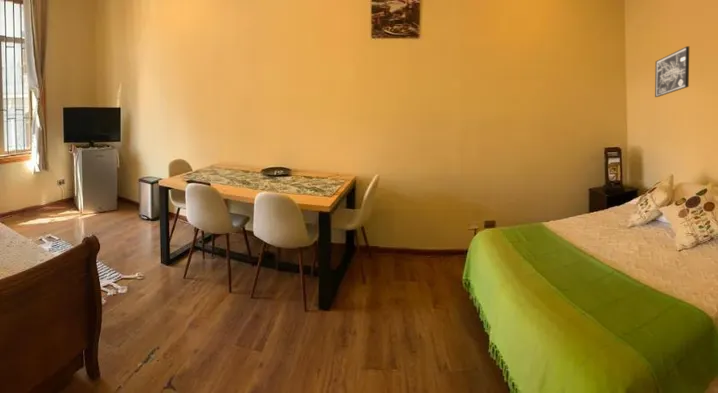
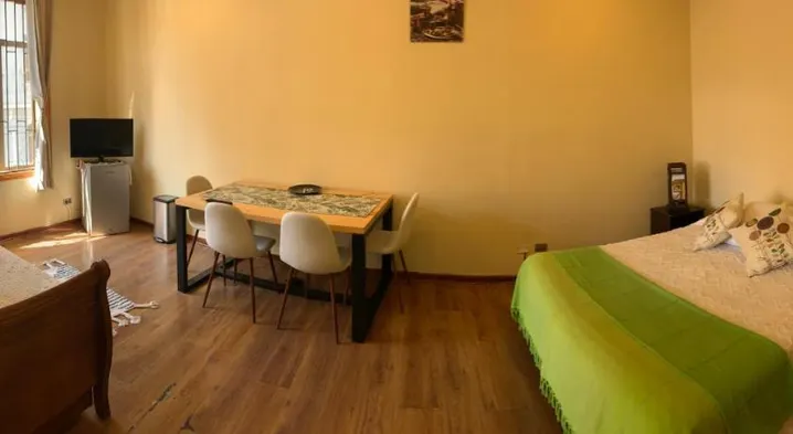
- wall art [654,45,690,98]
